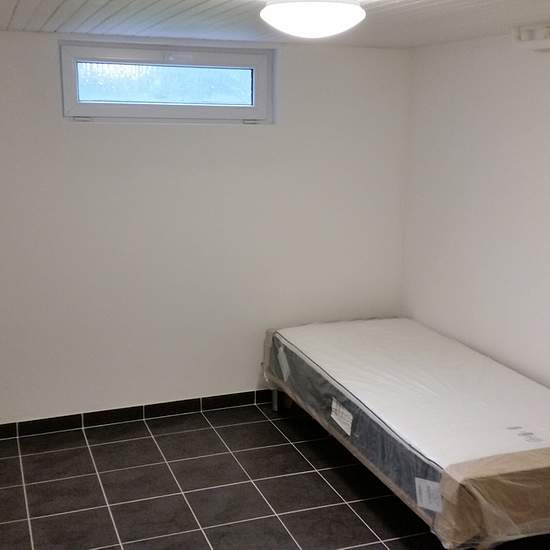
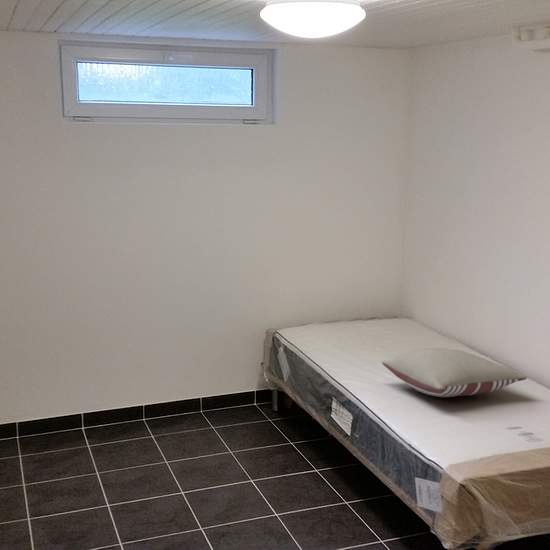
+ pillow [381,347,528,398]
